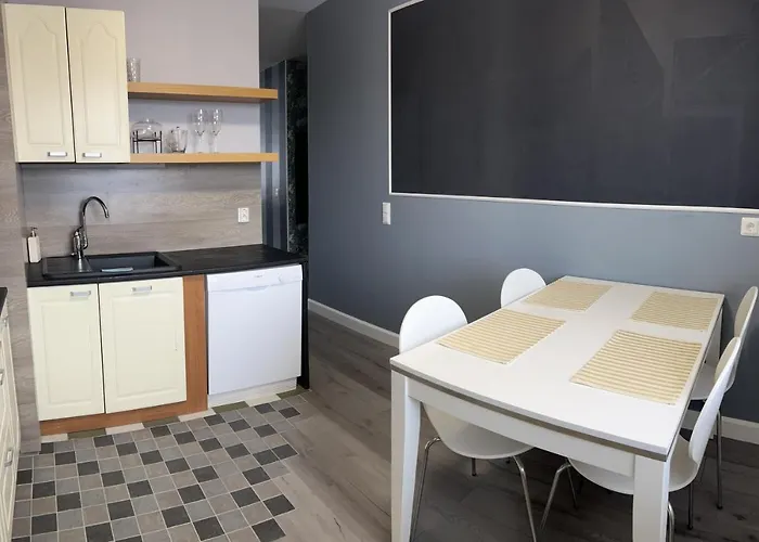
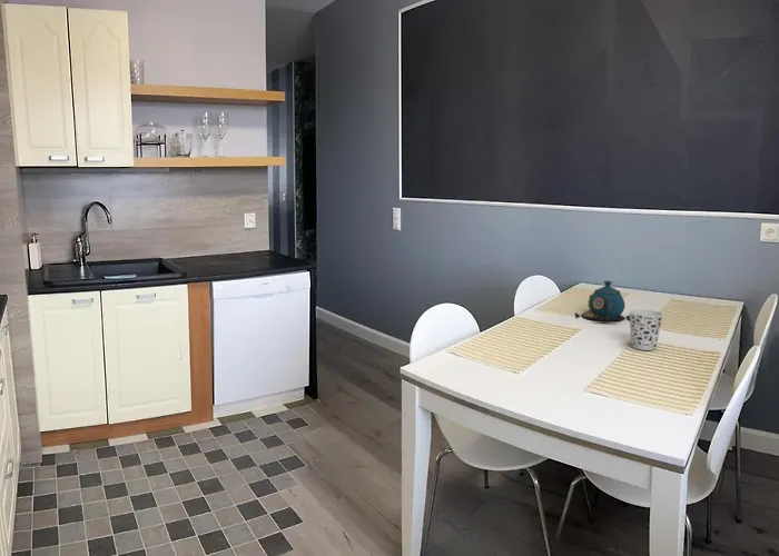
+ teapot [574,280,630,324]
+ cup [628,308,664,351]
